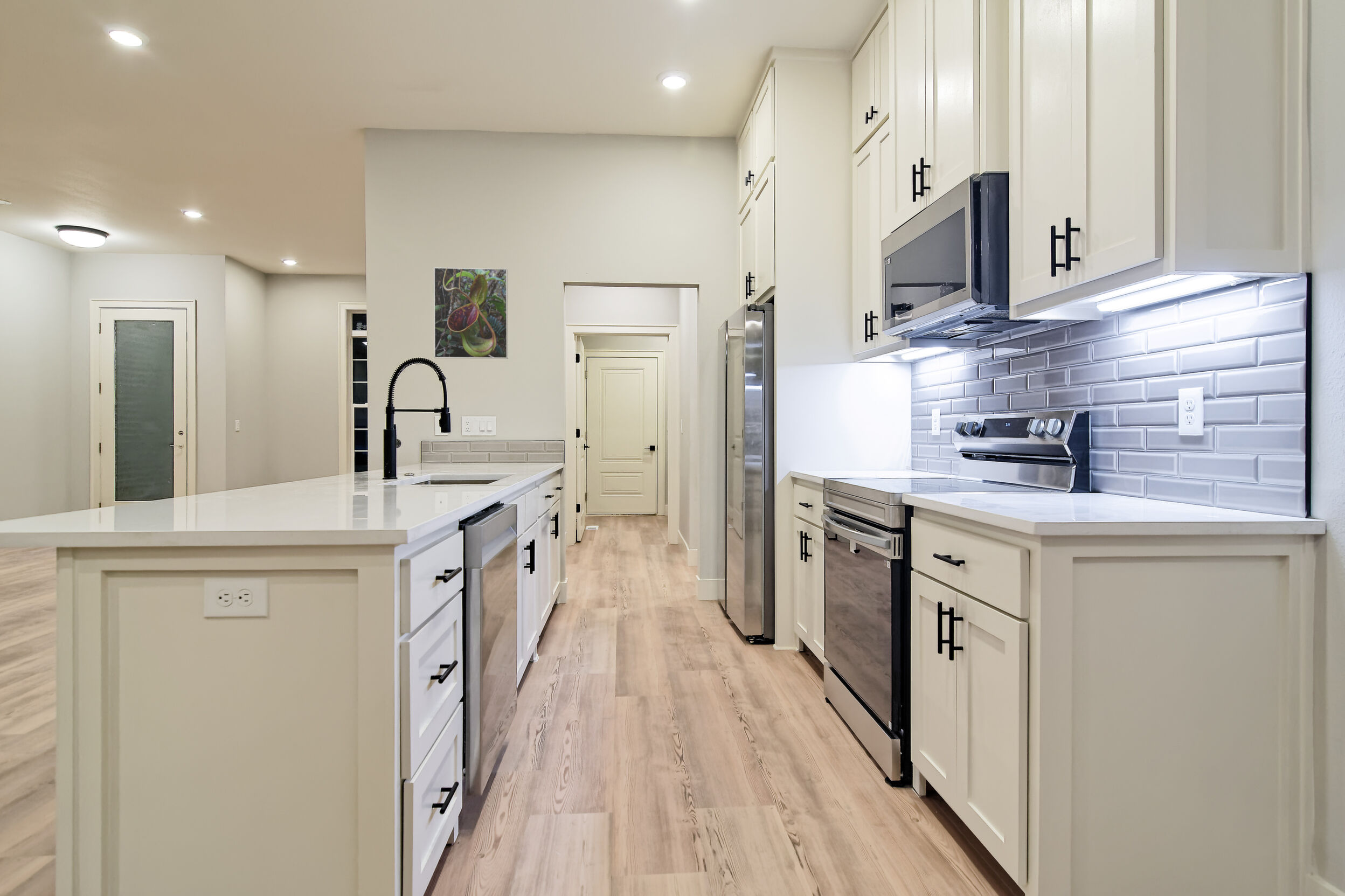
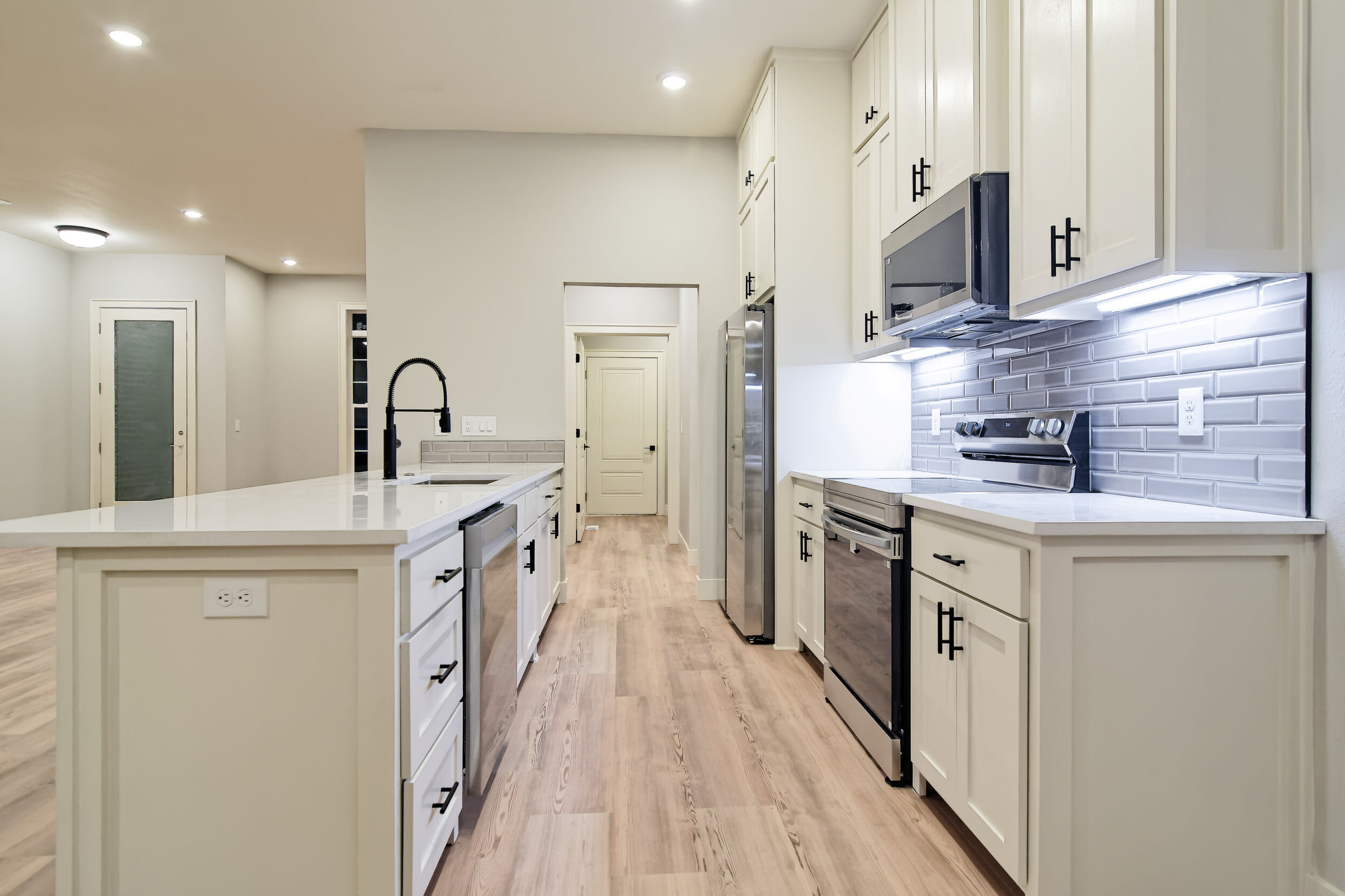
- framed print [433,267,509,359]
